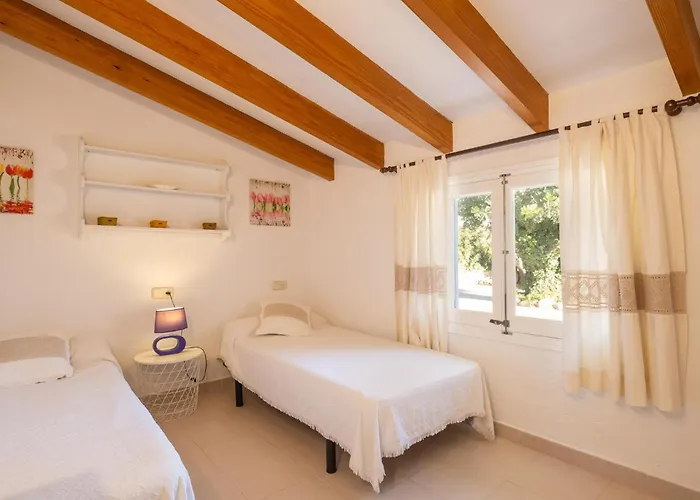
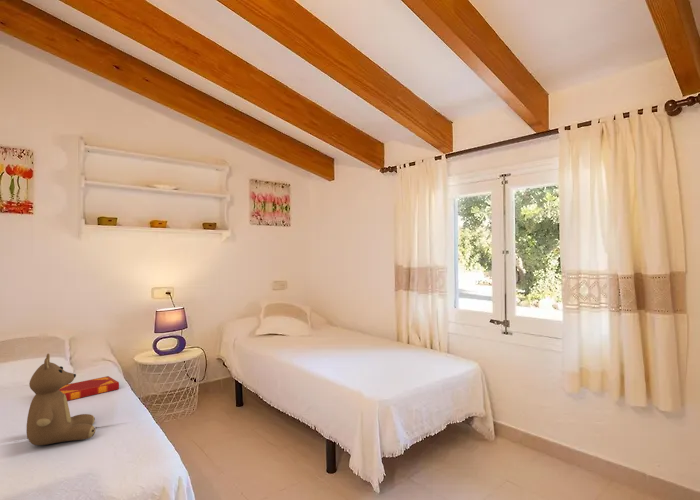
+ teddy bear [26,353,96,446]
+ hardback book [59,375,120,402]
